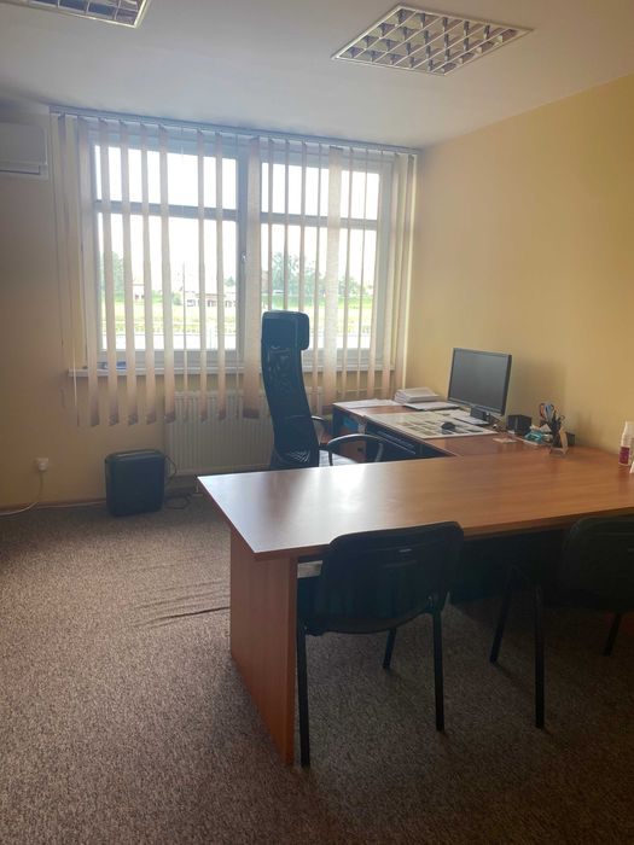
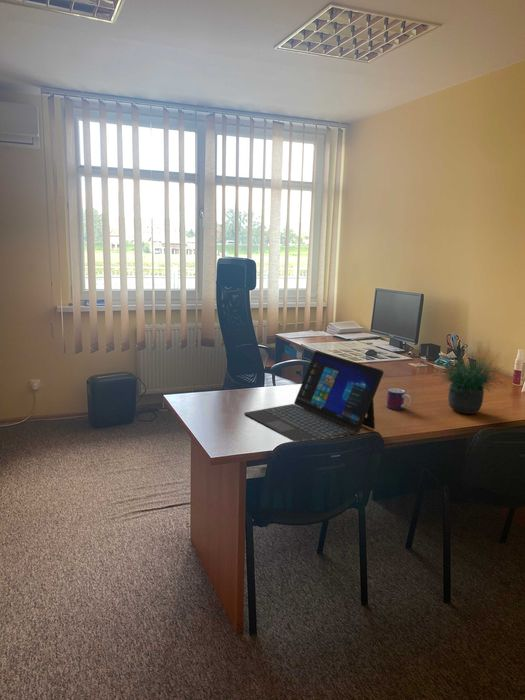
+ mug [385,387,412,411]
+ potted plant [434,340,511,415]
+ laptop [243,350,385,442]
